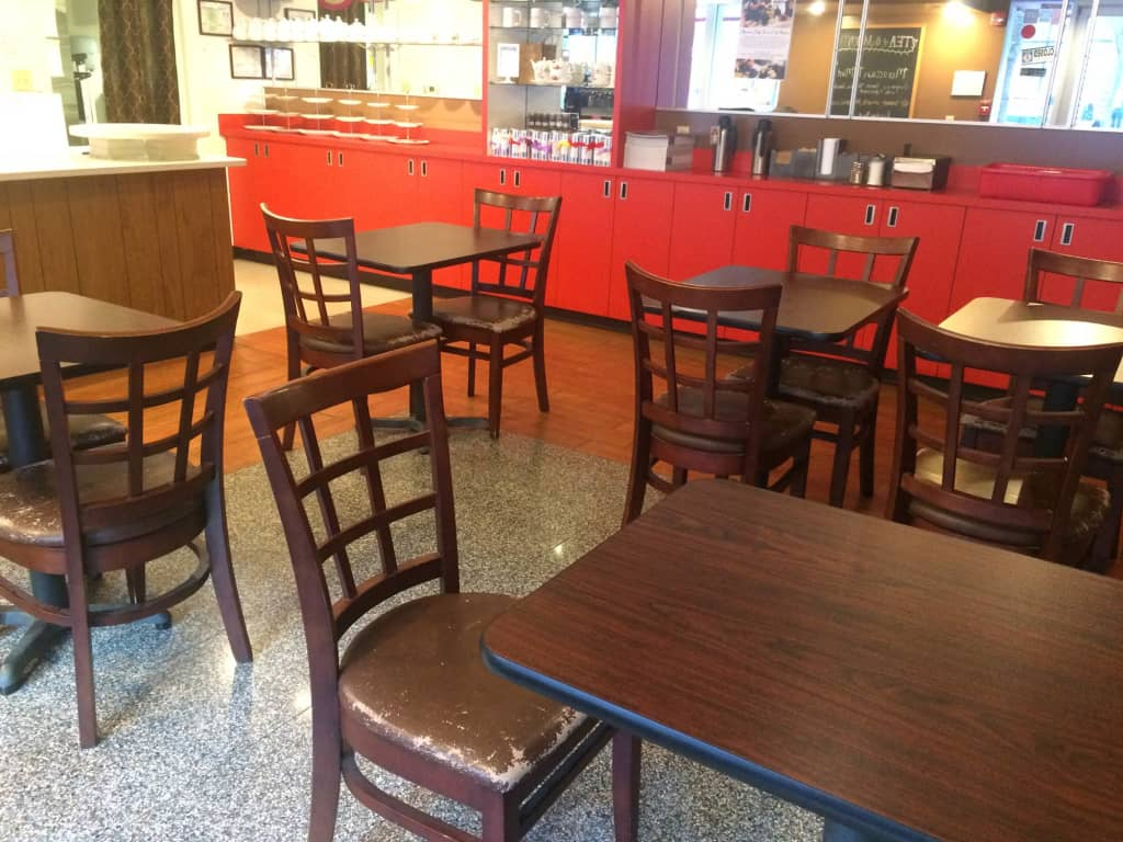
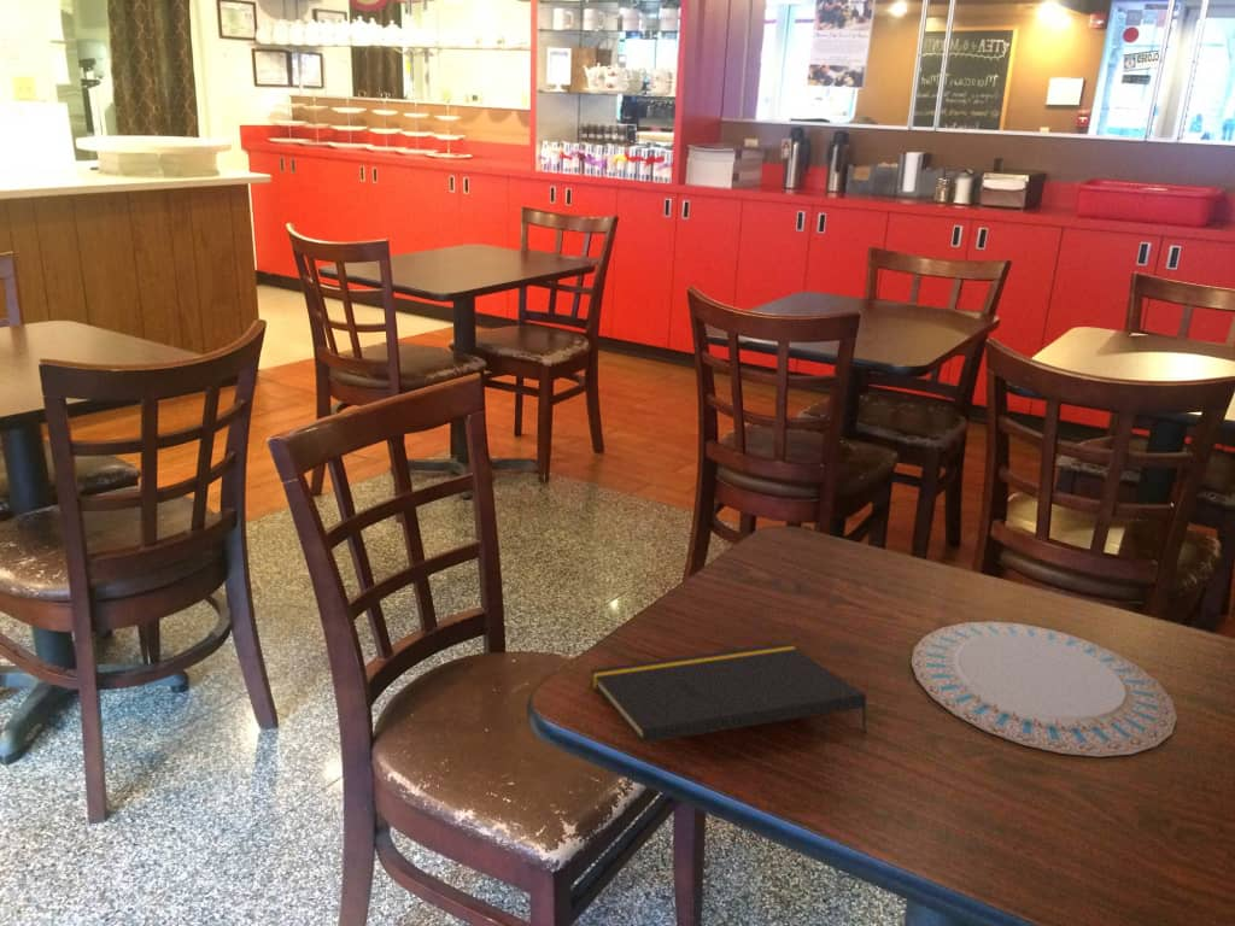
+ chinaware [911,620,1178,757]
+ notepad [590,641,868,745]
